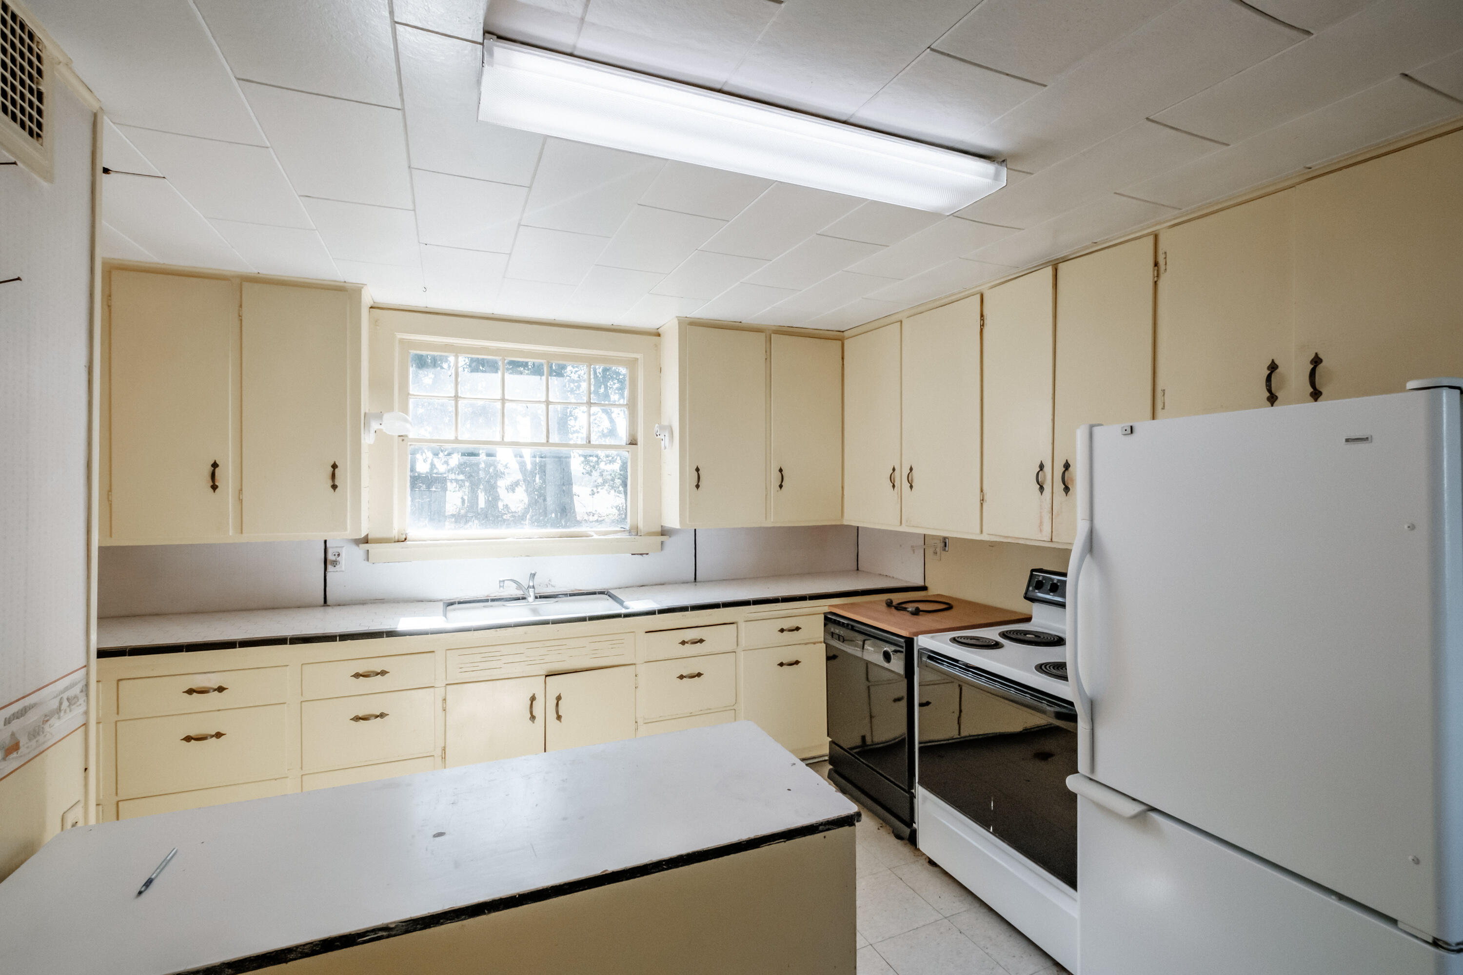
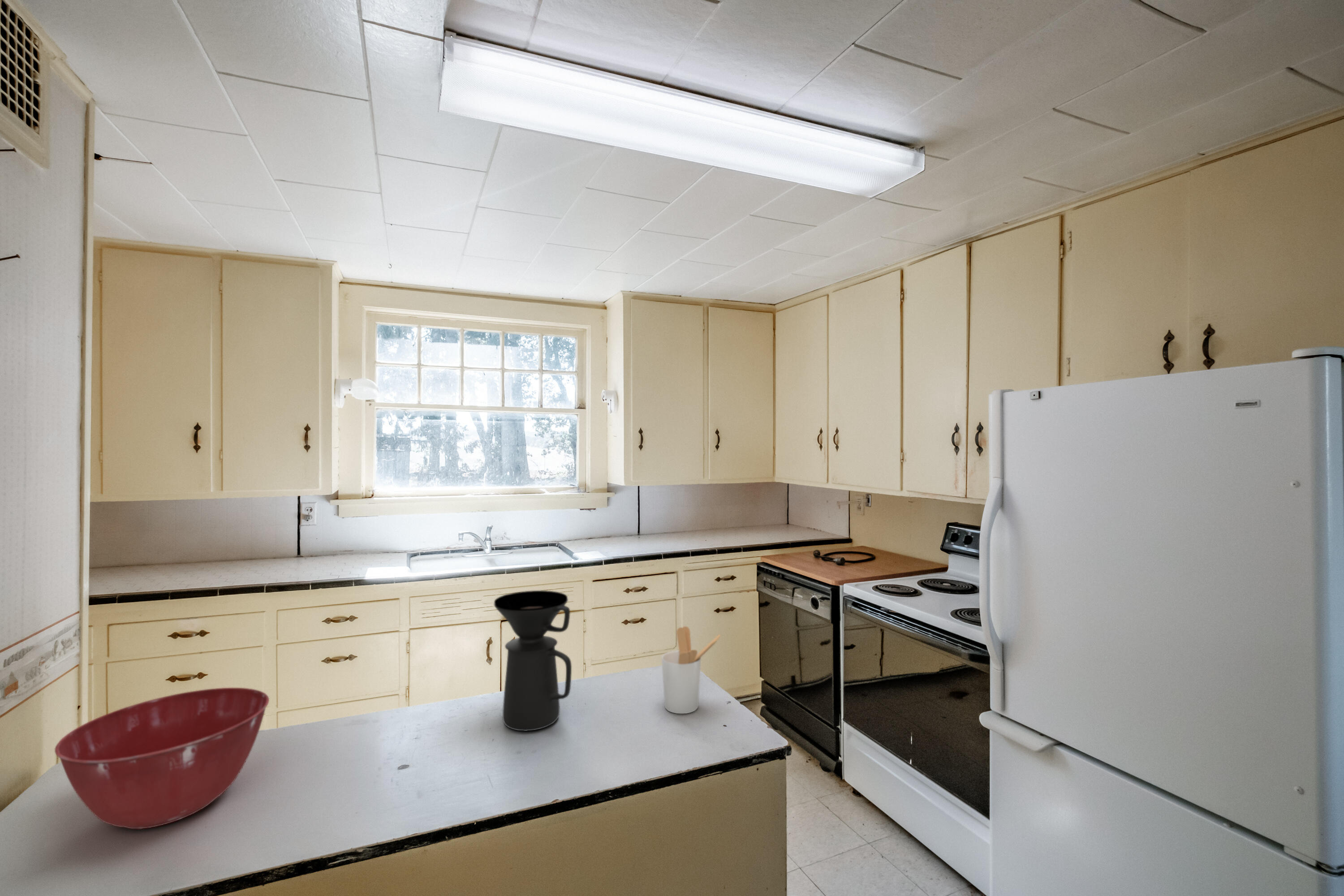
+ coffee maker [493,590,572,732]
+ mixing bowl [54,687,270,829]
+ utensil holder [661,626,721,714]
